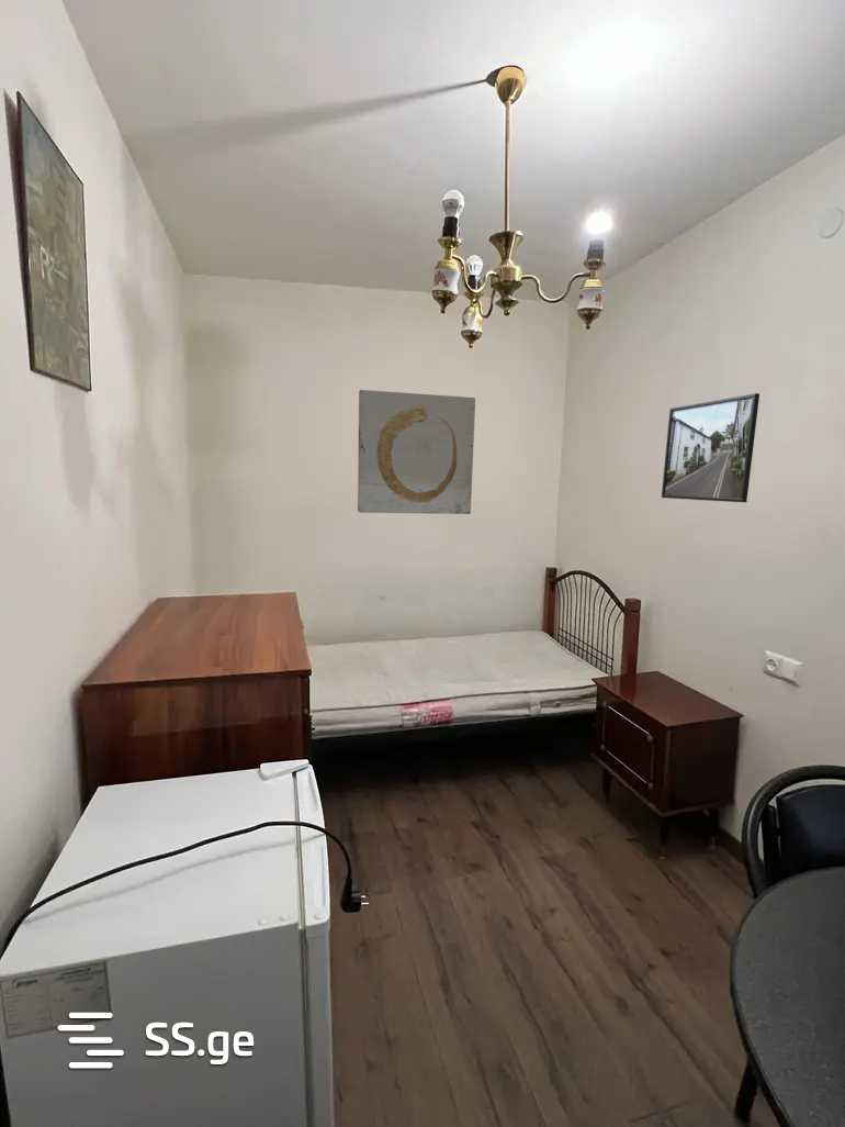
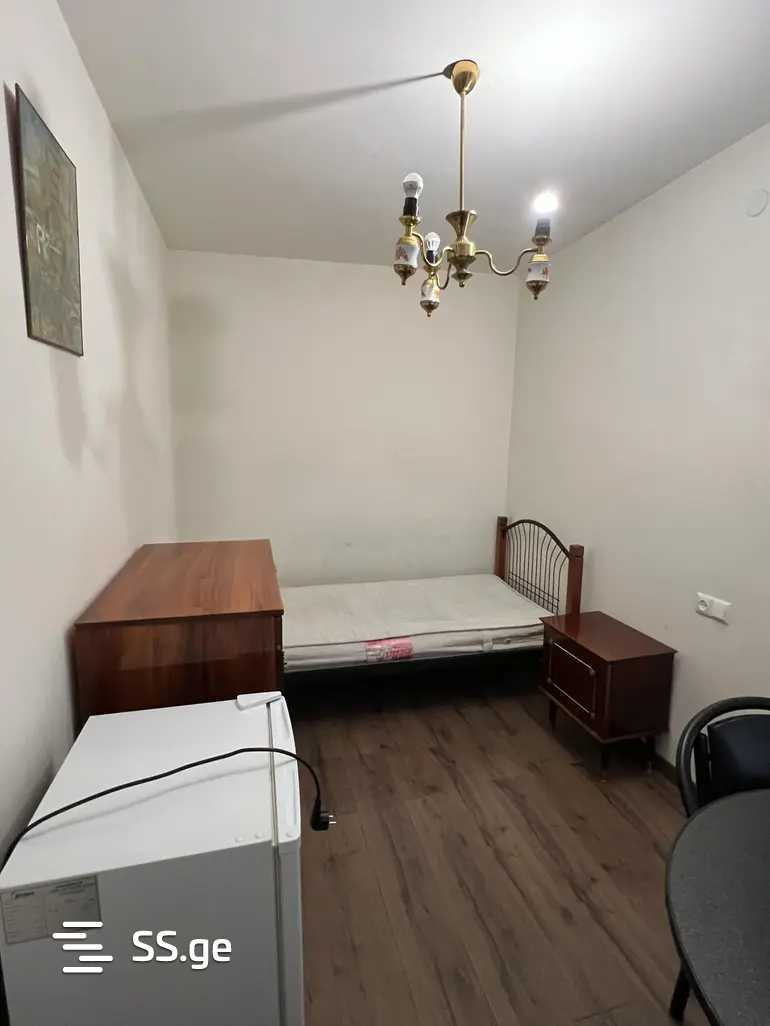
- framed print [661,392,760,503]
- wall art [357,389,476,515]
